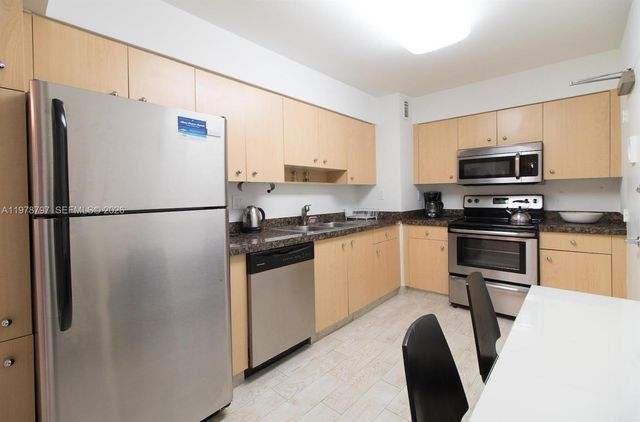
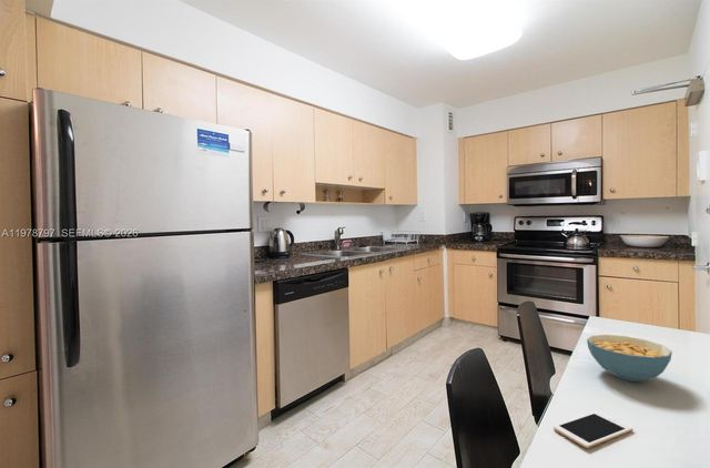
+ cell phone [552,410,633,449]
+ cereal bowl [586,334,673,383]
